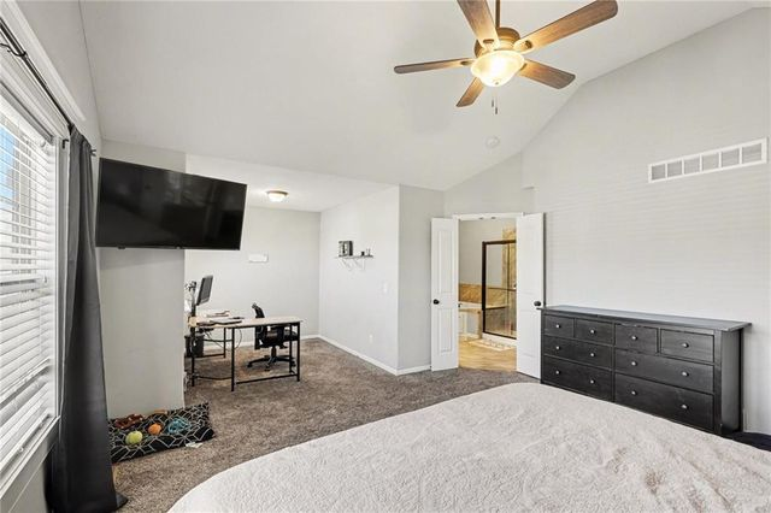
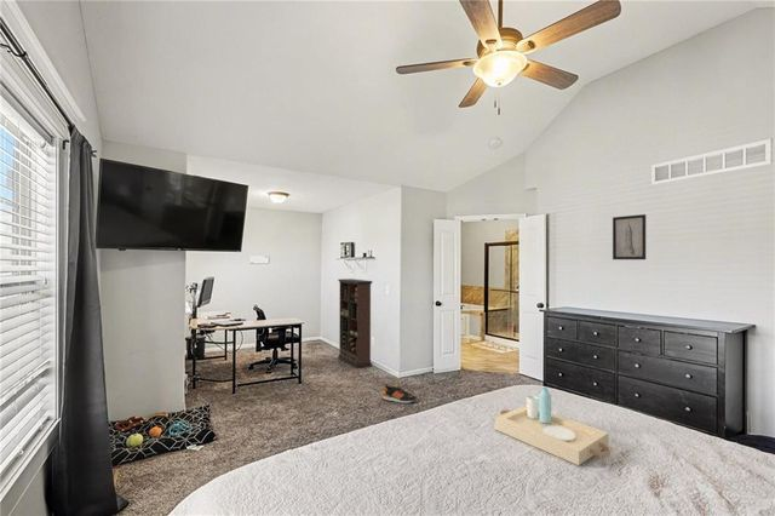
+ bookcase [337,277,374,369]
+ shoe [381,383,417,405]
+ serving tray [494,386,612,466]
+ wall art [612,213,647,260]
